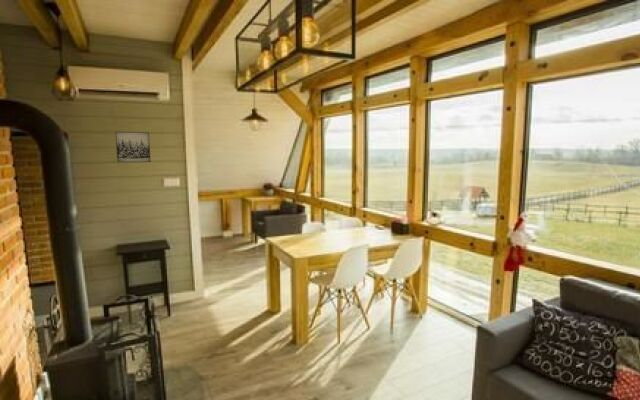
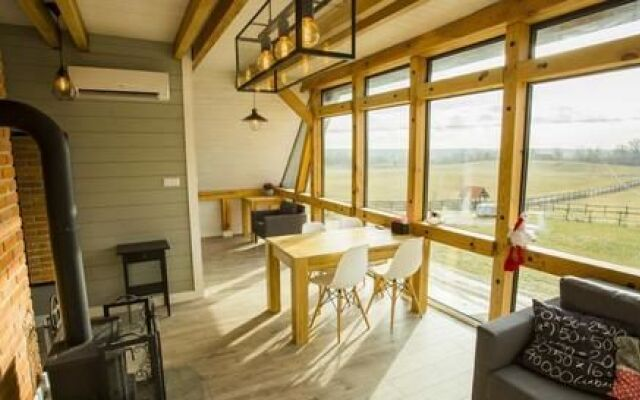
- wall art [114,131,152,163]
